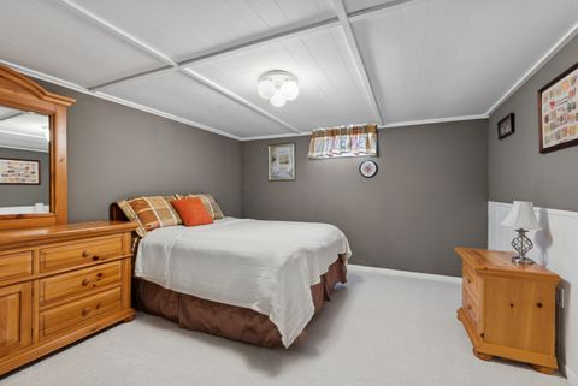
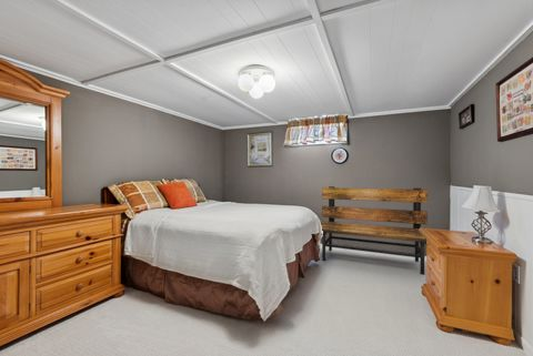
+ bench [320,185,429,276]
